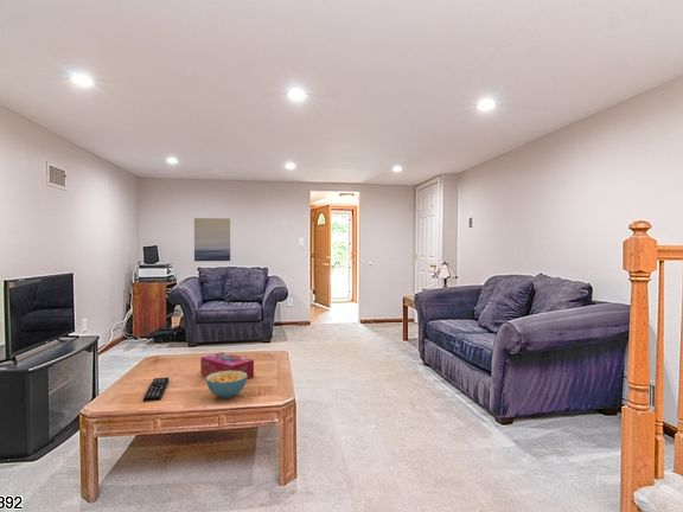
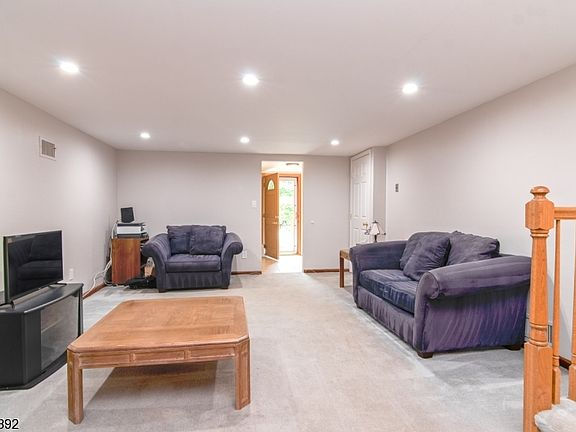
- remote control [142,376,170,403]
- wall art [193,217,231,262]
- cereal bowl [205,371,248,399]
- tissue box [199,351,255,380]
